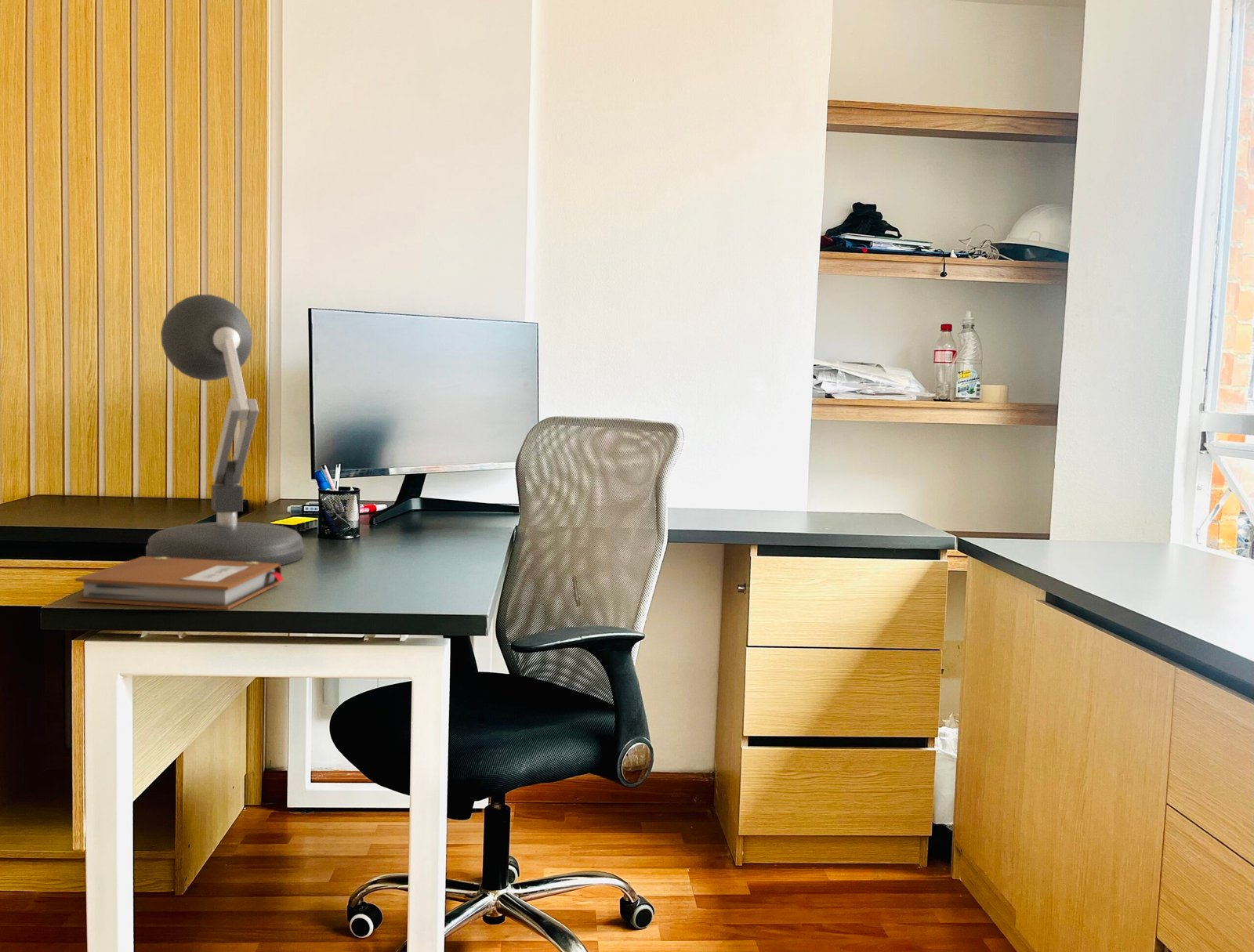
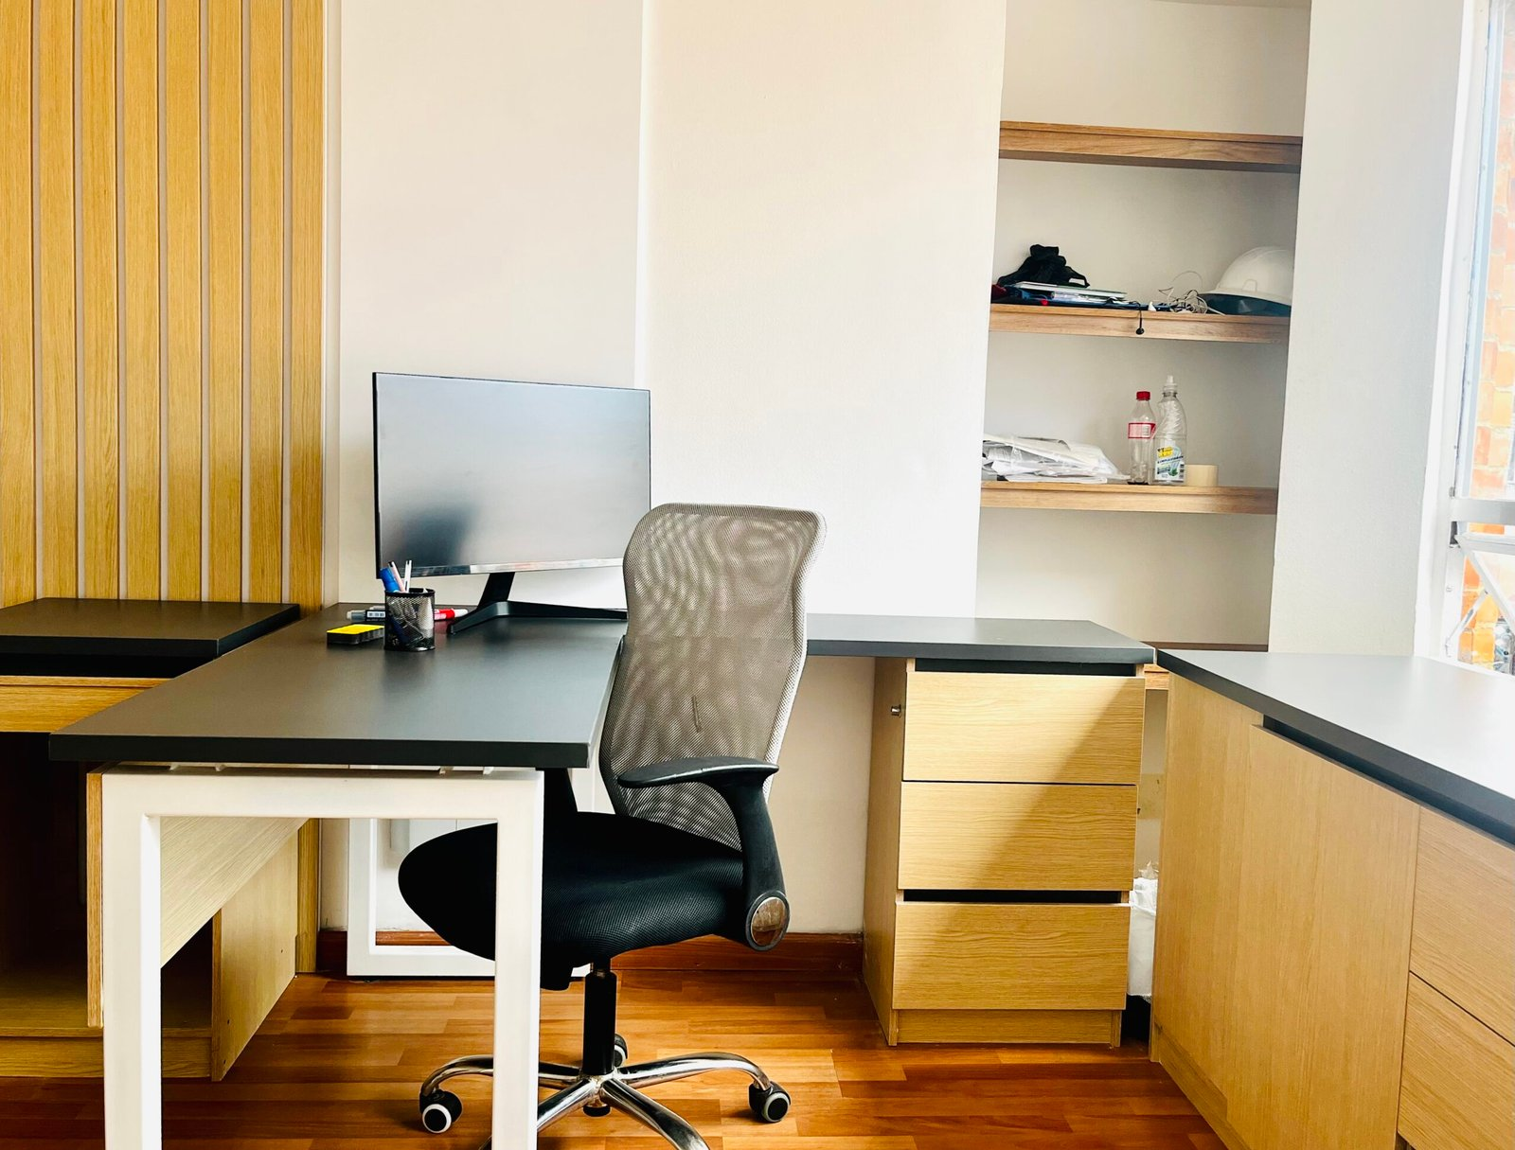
- desk lamp [145,294,306,566]
- notebook [74,556,285,610]
